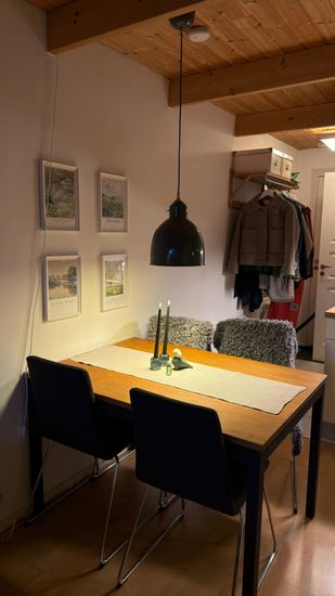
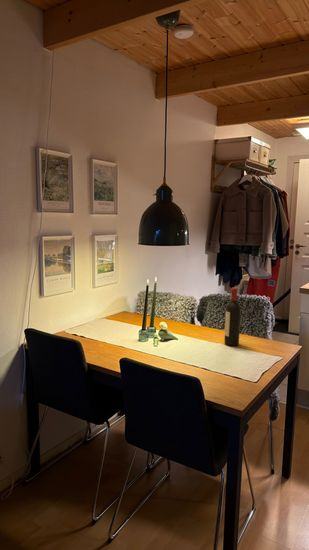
+ wine bottle [224,287,242,347]
